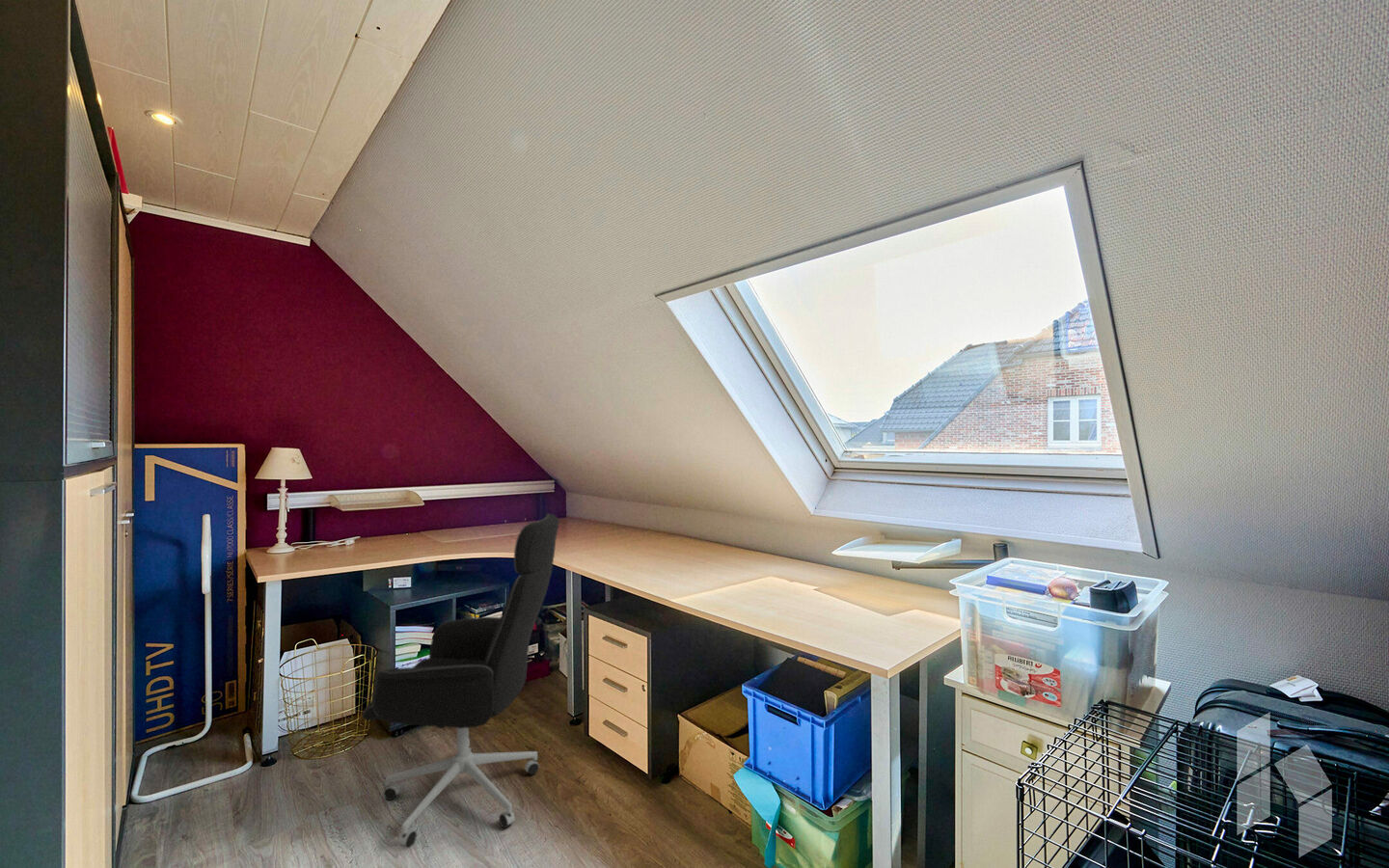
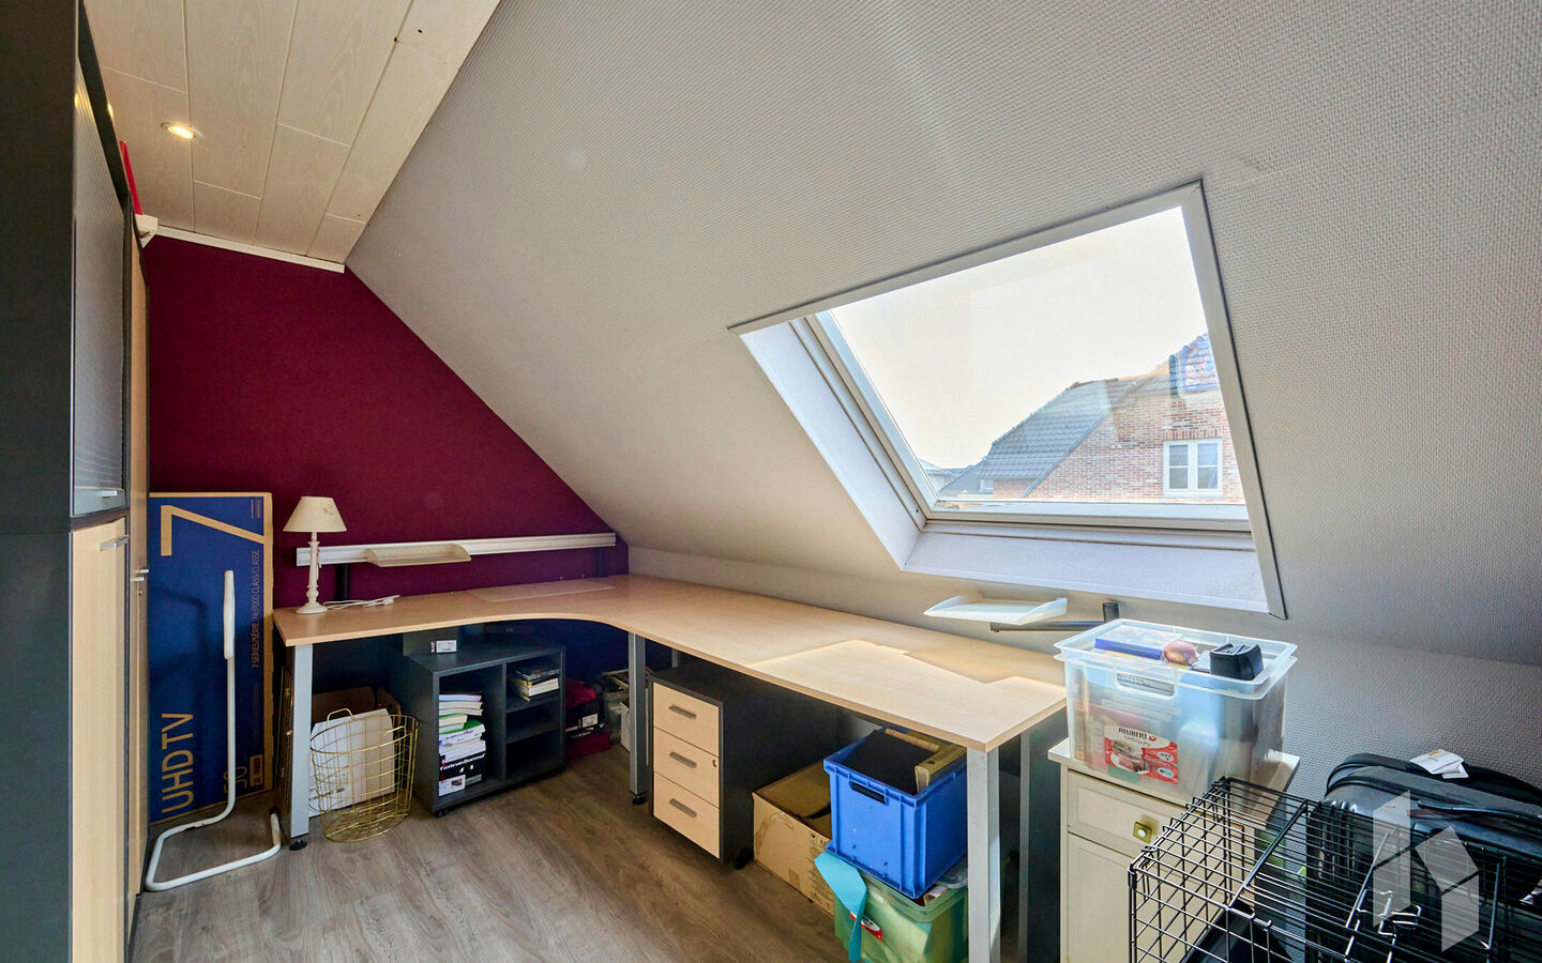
- office chair [361,512,560,849]
